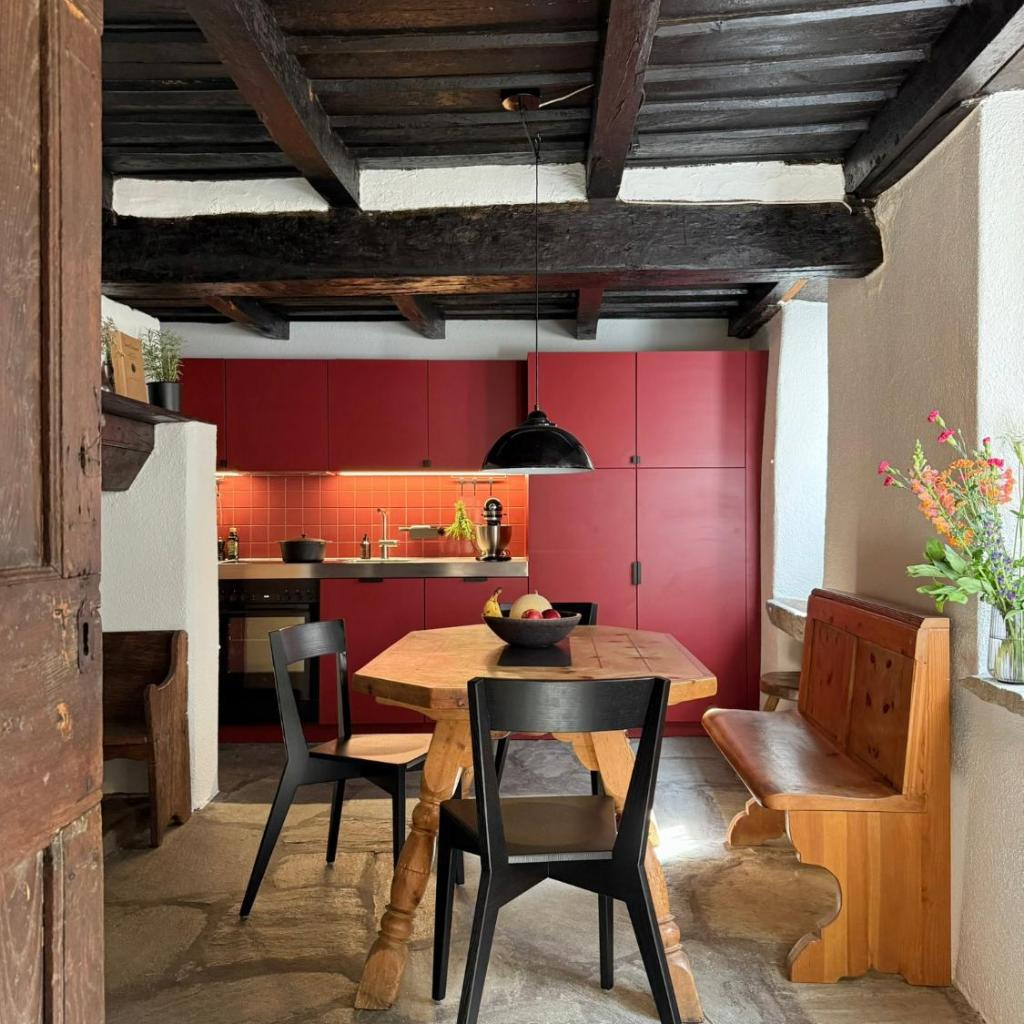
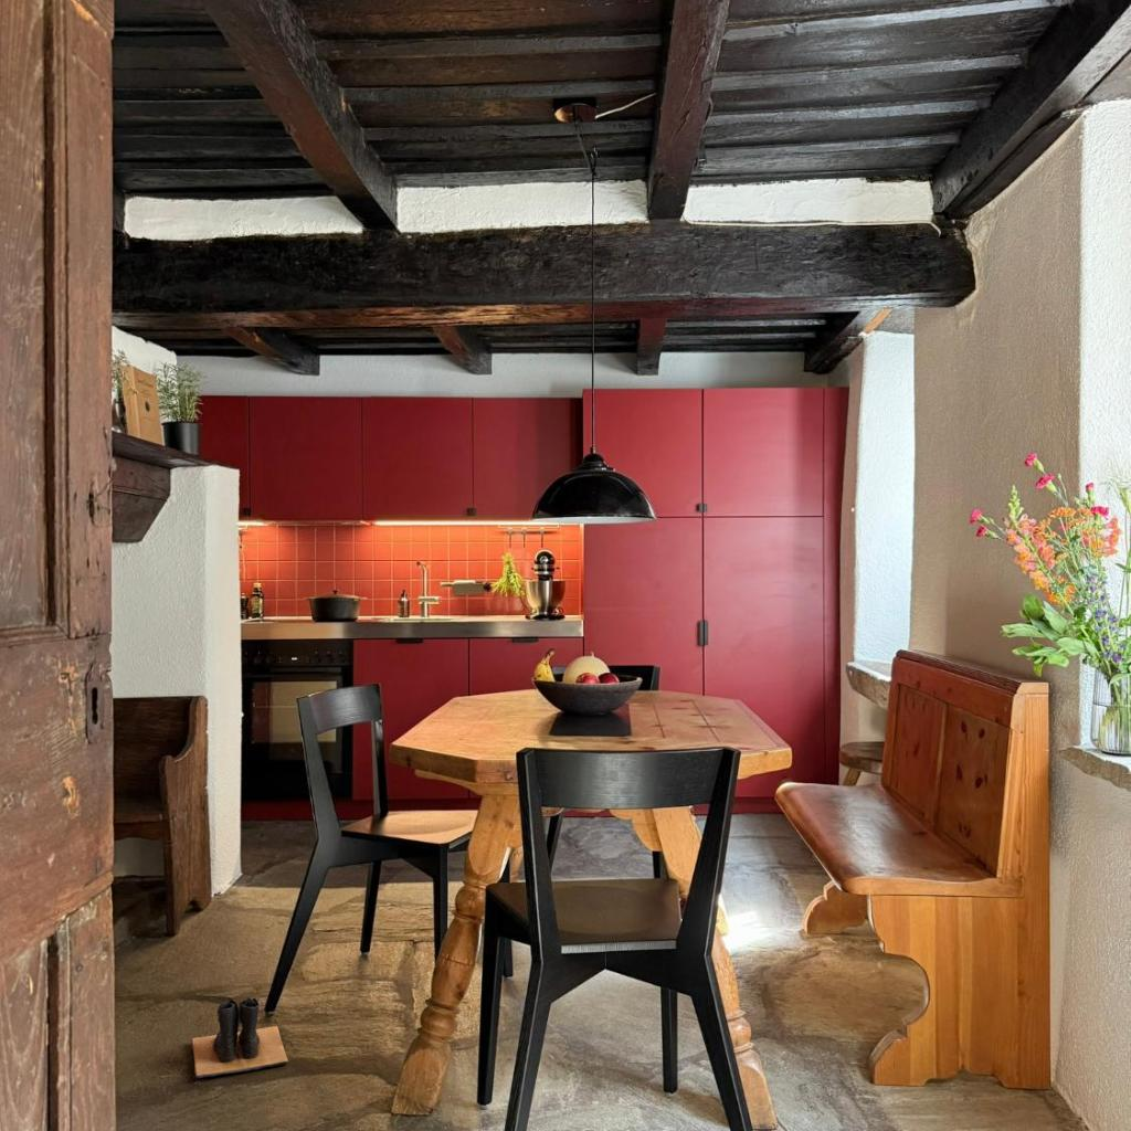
+ boots [190,996,289,1079]
